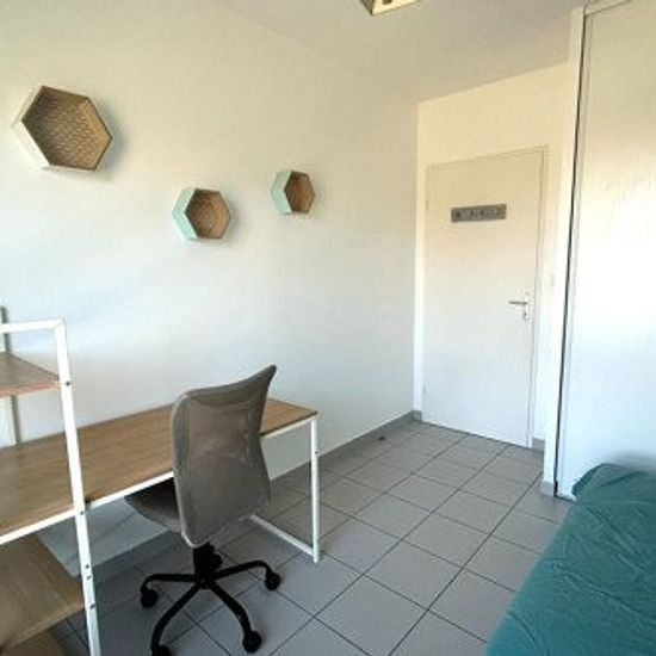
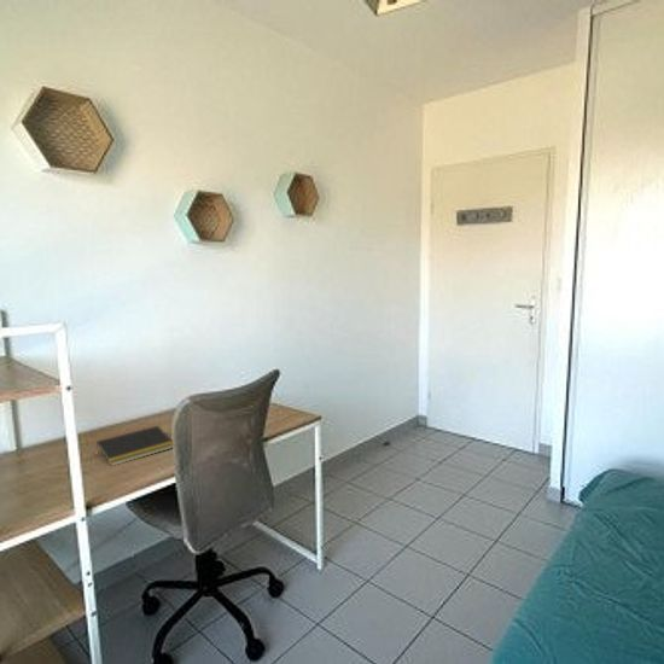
+ notepad [95,425,174,467]
